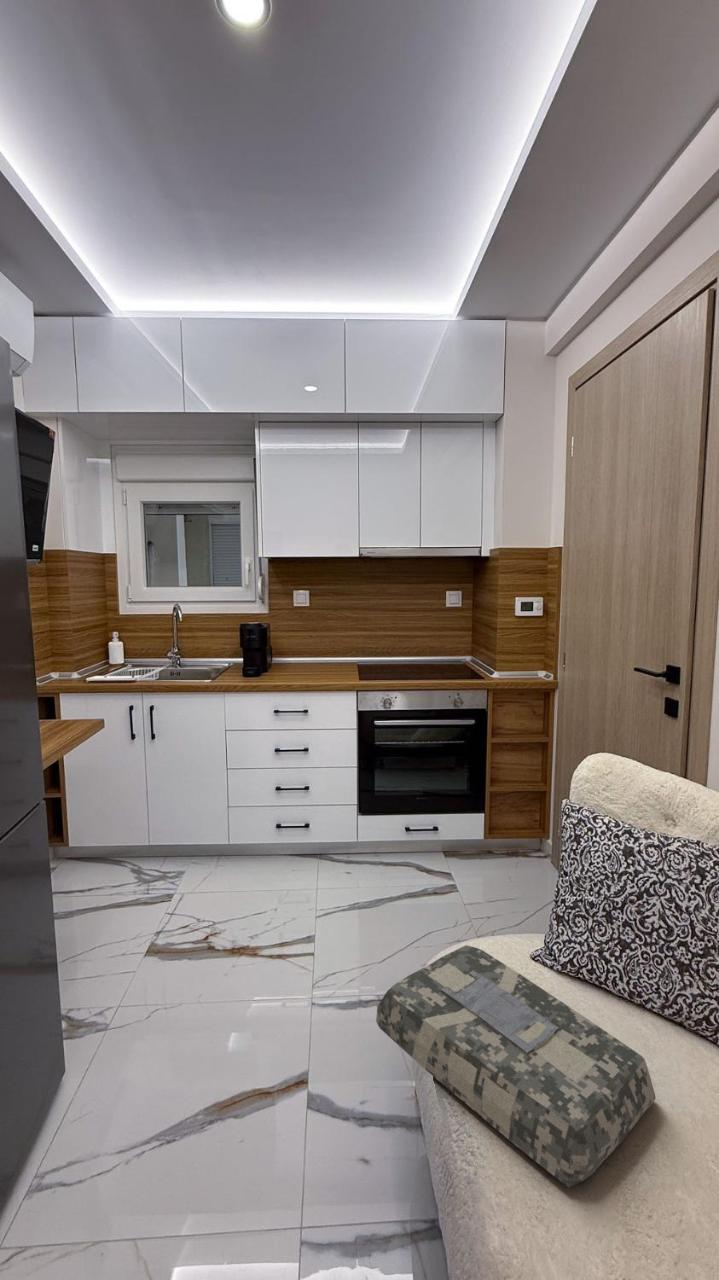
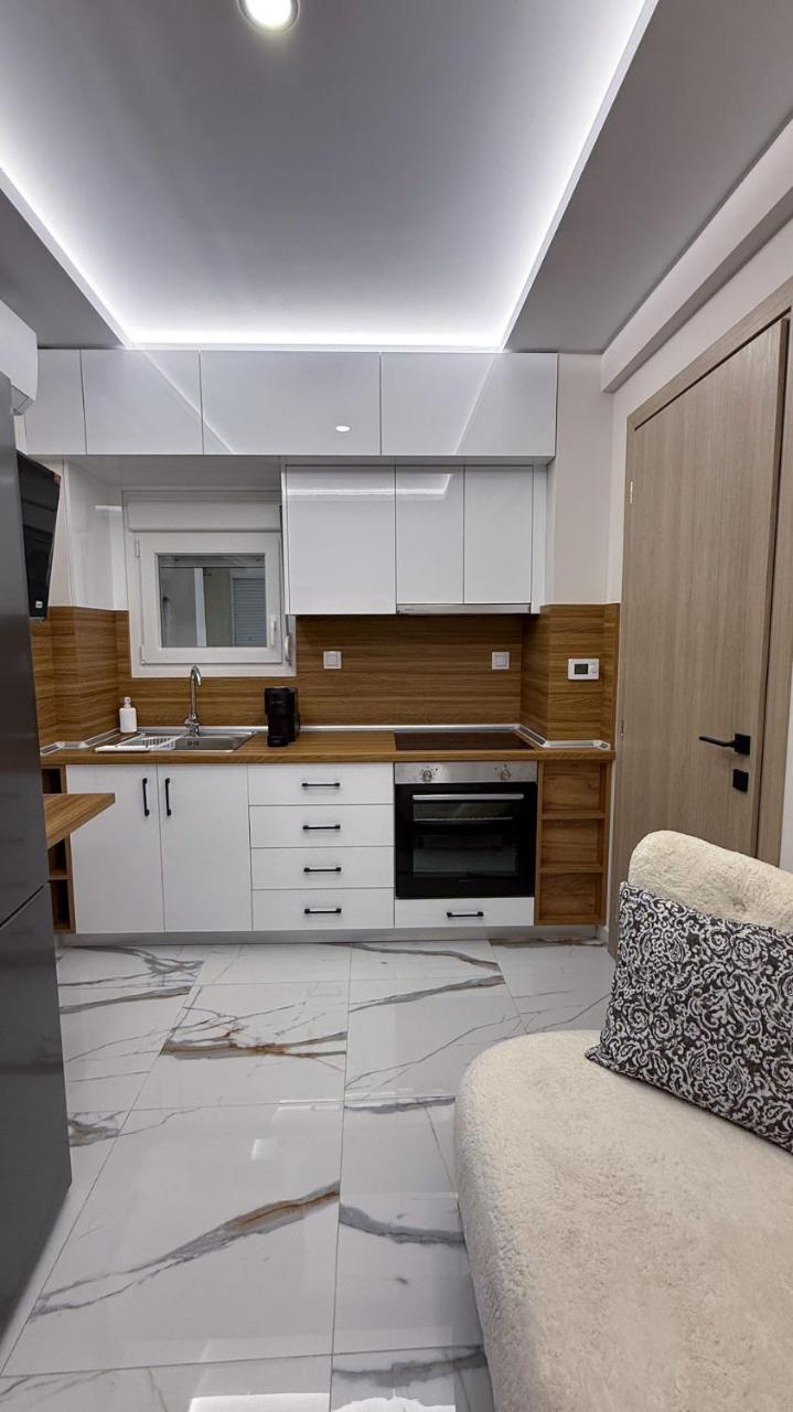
- cushion [375,944,657,1188]
